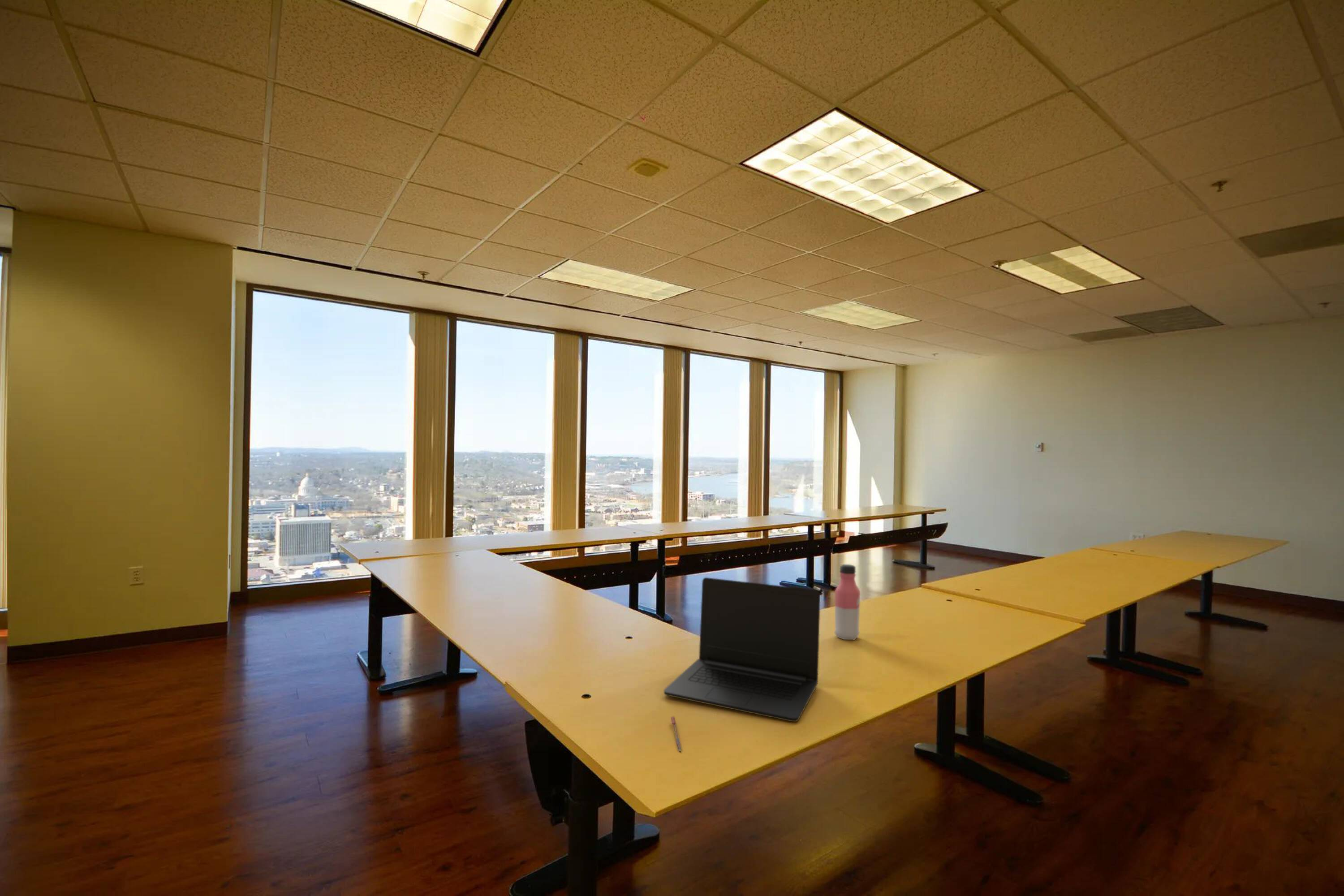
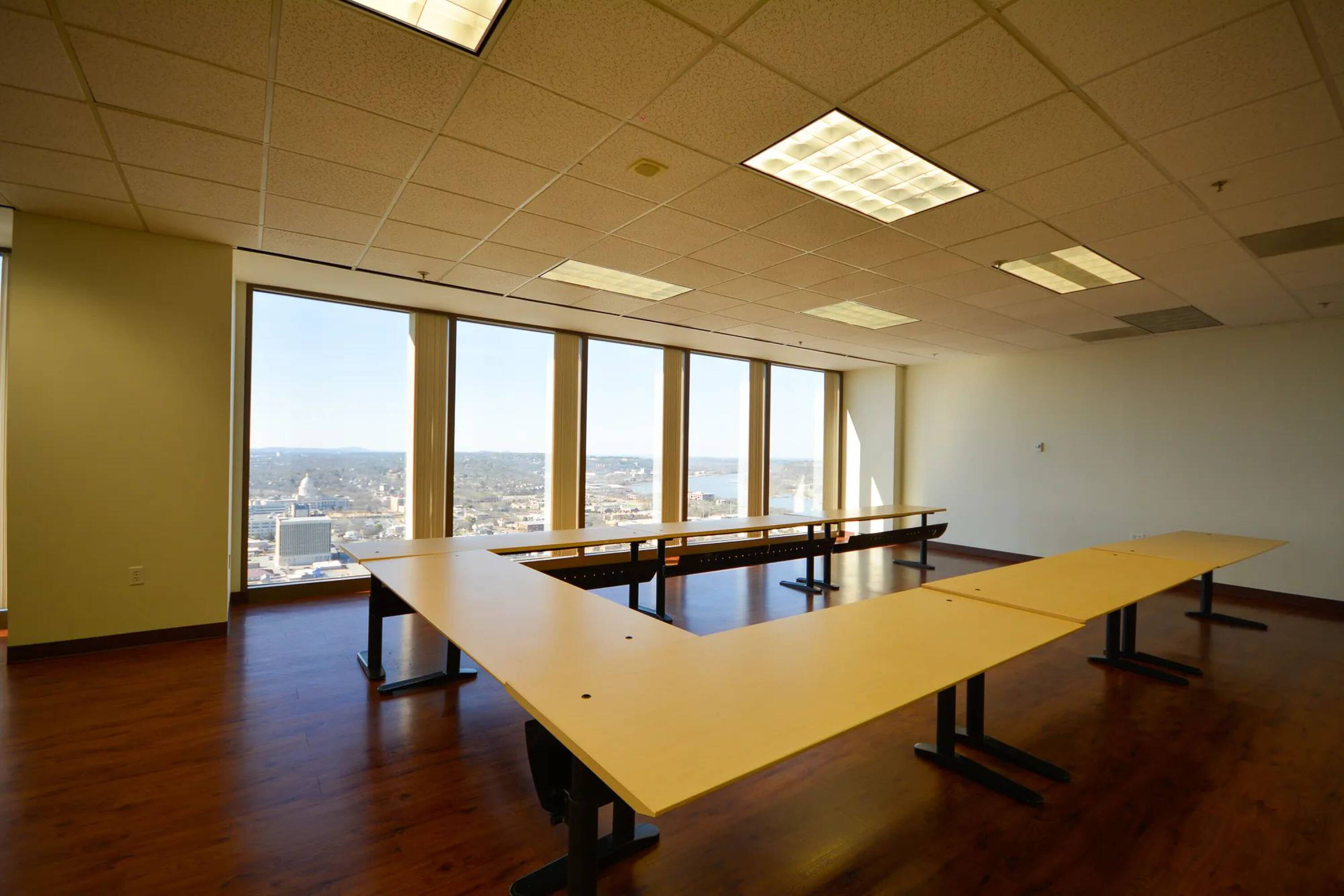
- pen [670,716,683,752]
- laptop [663,577,821,722]
- water bottle [834,564,861,640]
